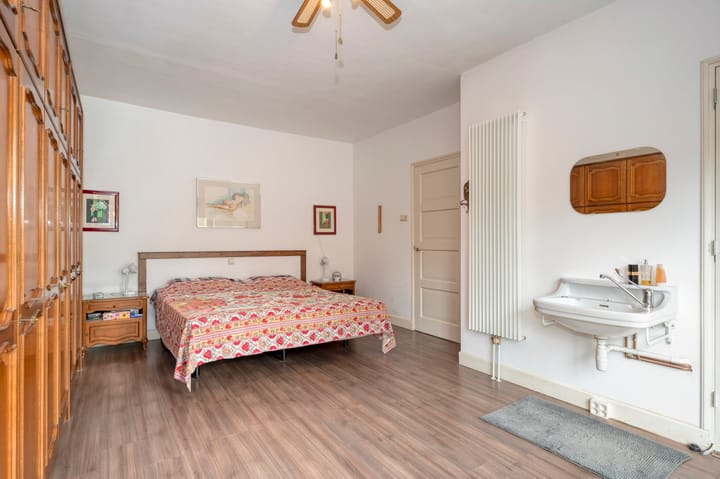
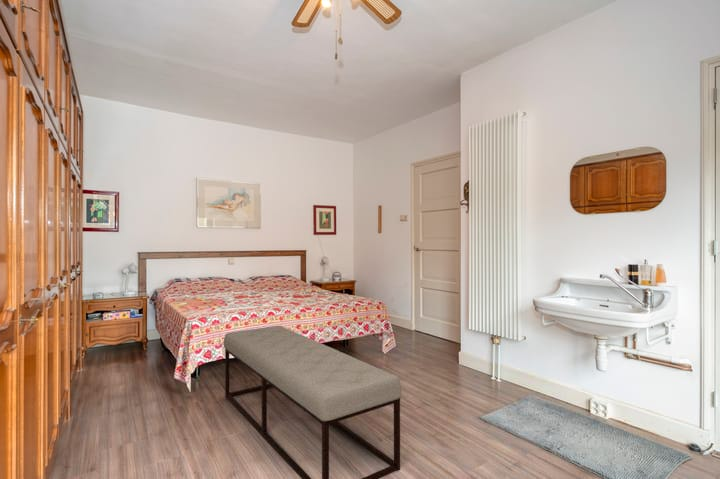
+ bench [223,325,403,479]
